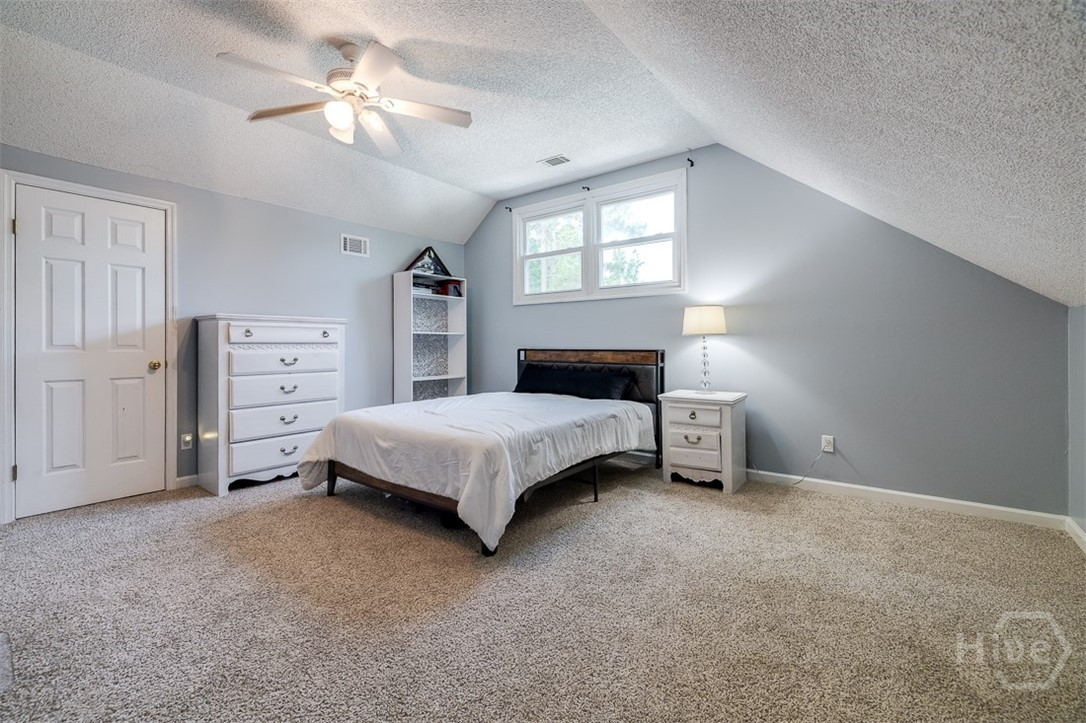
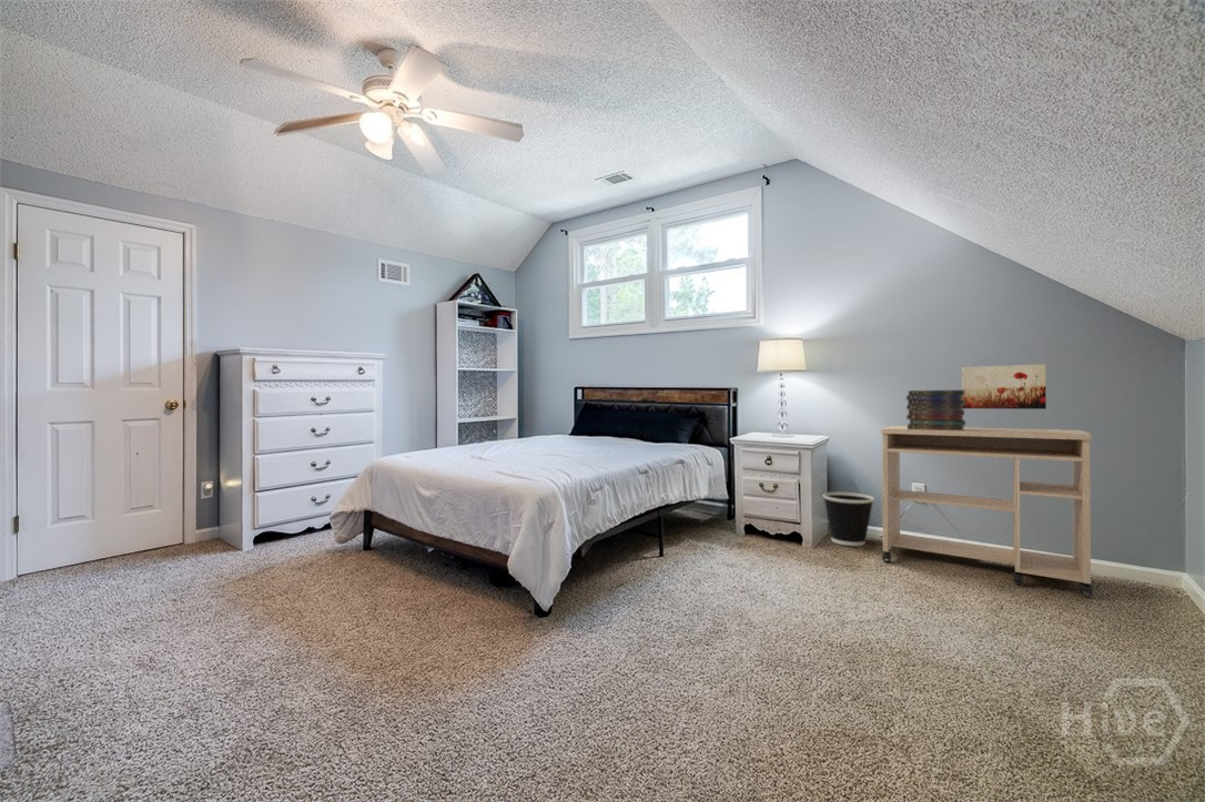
+ wall art [961,363,1047,410]
+ wastebasket [822,491,875,547]
+ desk [880,425,1094,597]
+ book stack [905,389,966,430]
